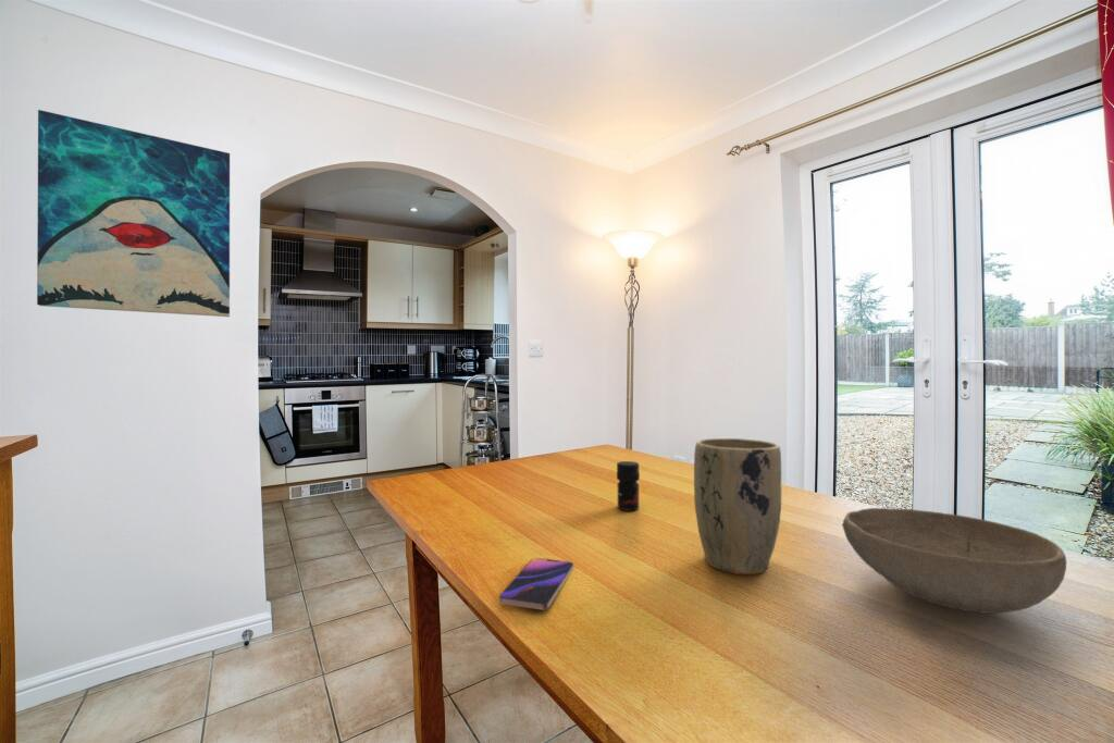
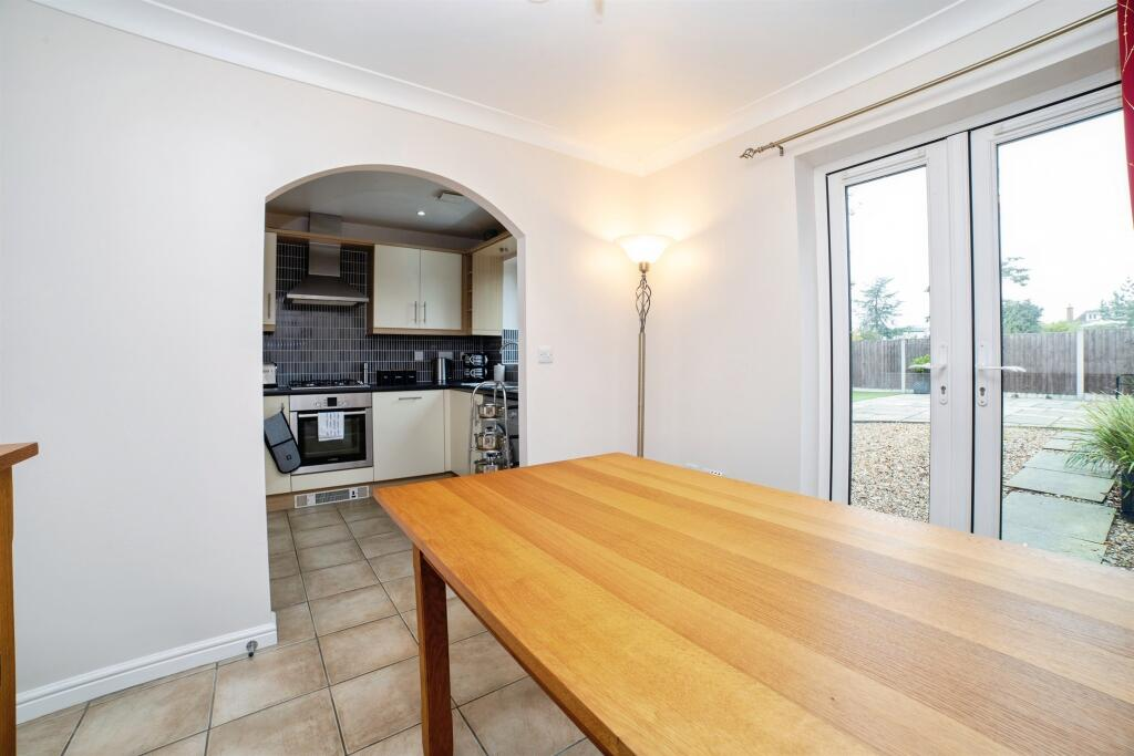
- jar [616,460,641,511]
- bowl [841,507,1067,615]
- plant pot [693,437,782,575]
- wall art [36,109,231,318]
- smartphone [498,557,574,611]
